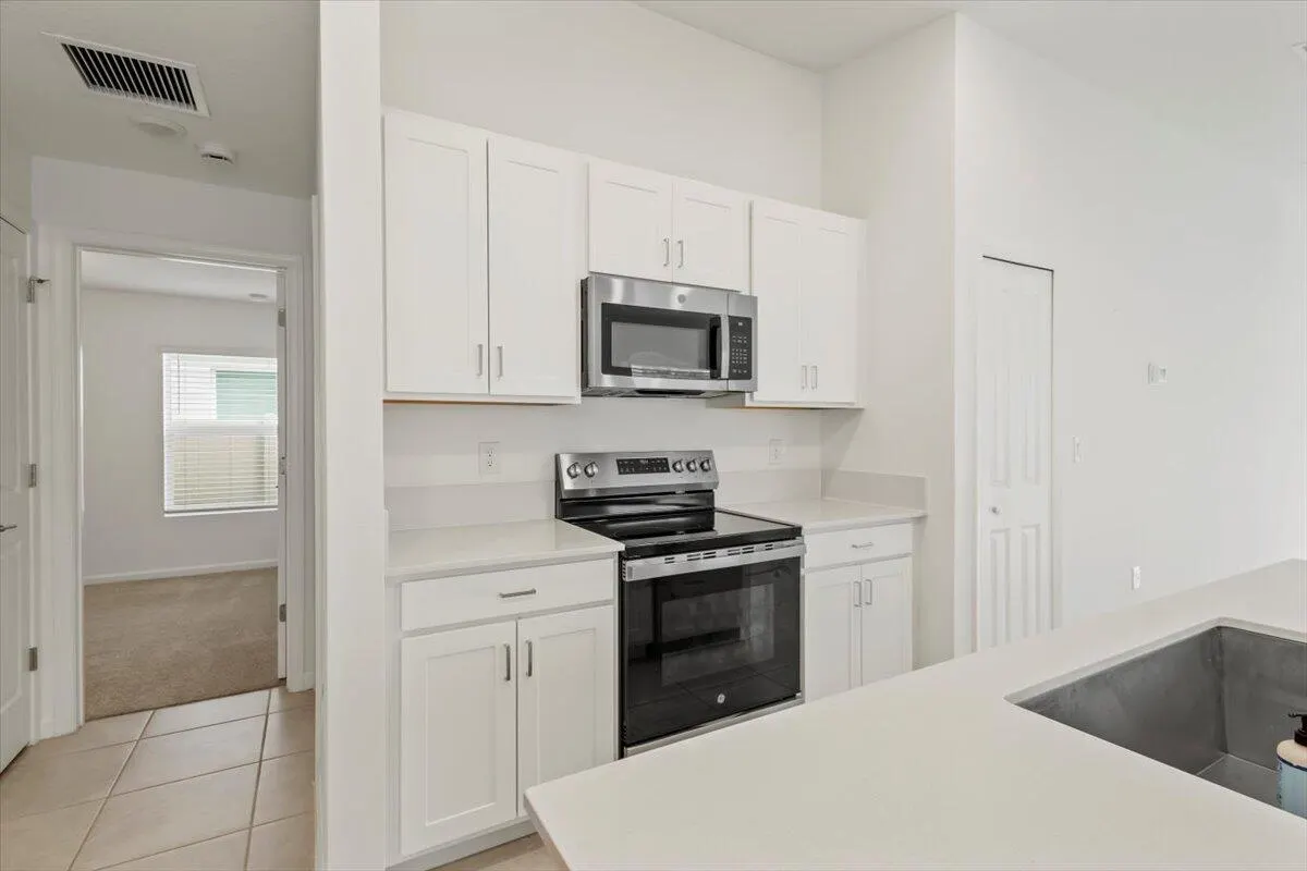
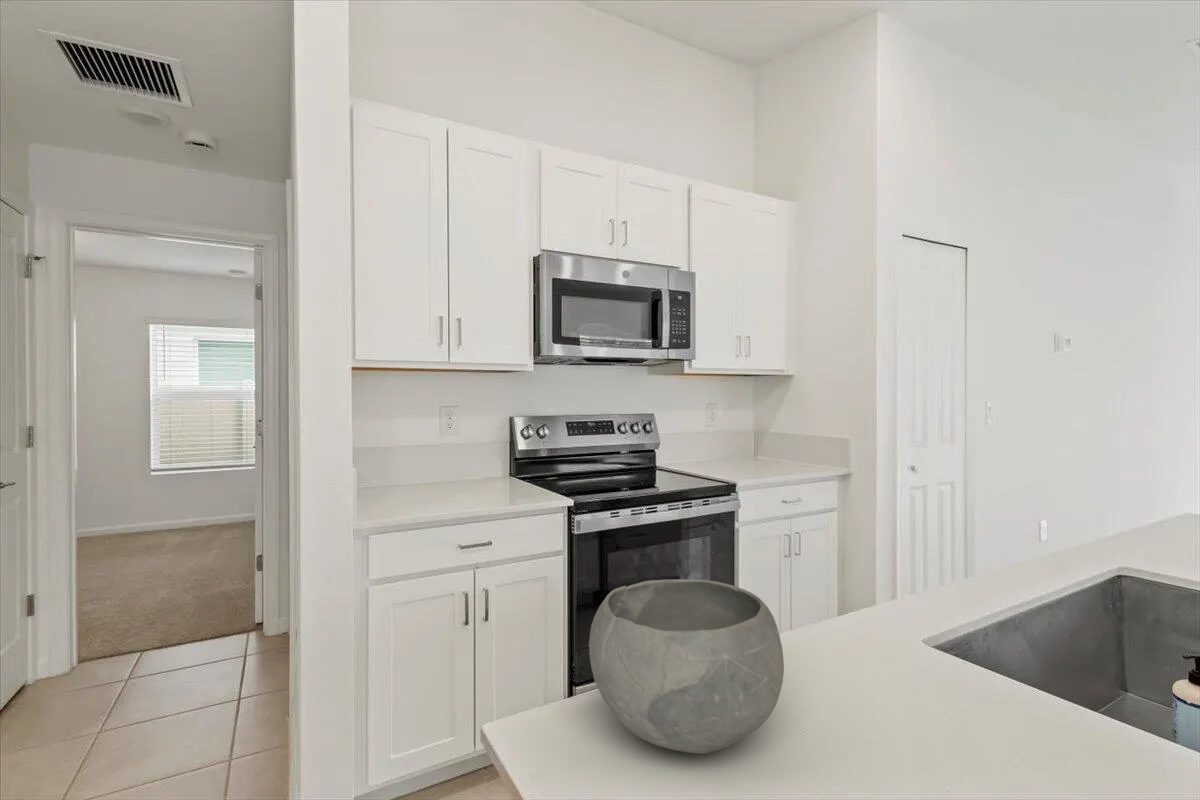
+ bowl [588,578,785,754]
